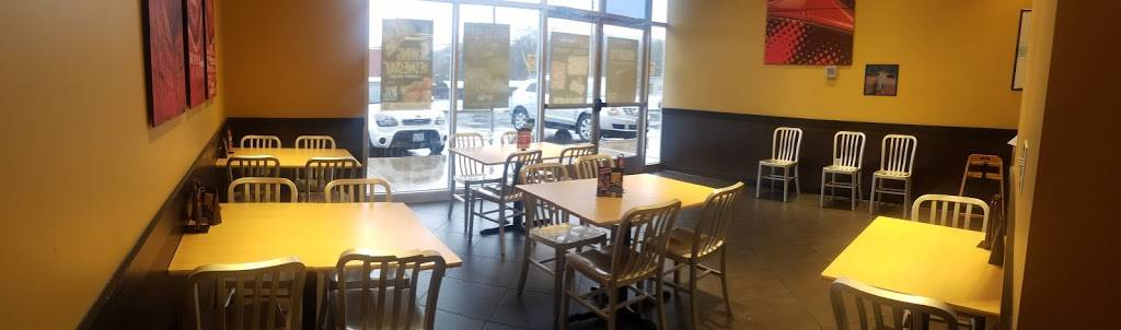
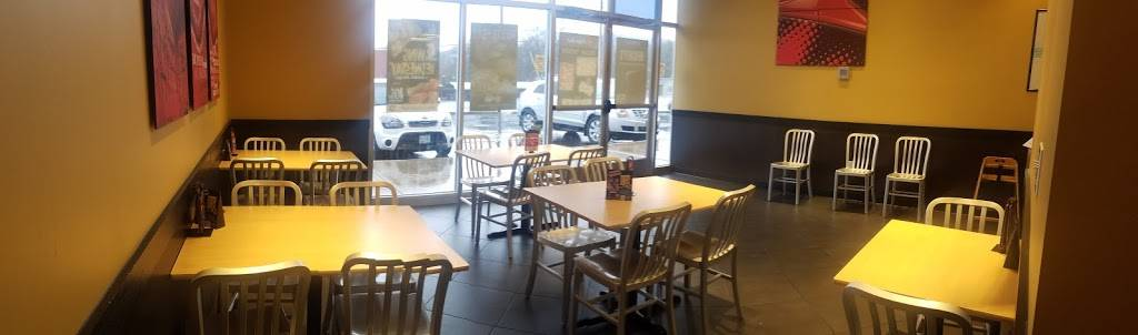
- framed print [863,63,901,97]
